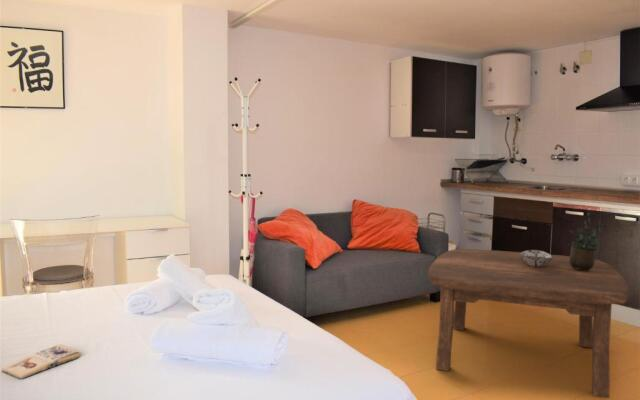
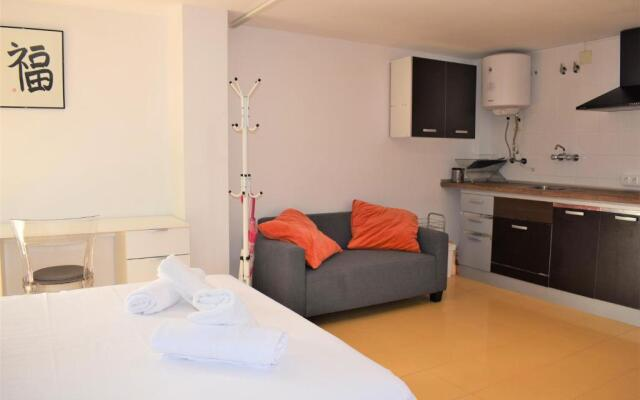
- potted plant [568,212,607,271]
- coffee table [428,248,630,399]
- paperback book [1,343,81,380]
- decorative bowl [518,249,553,267]
